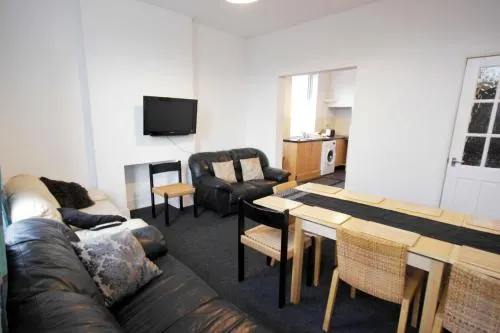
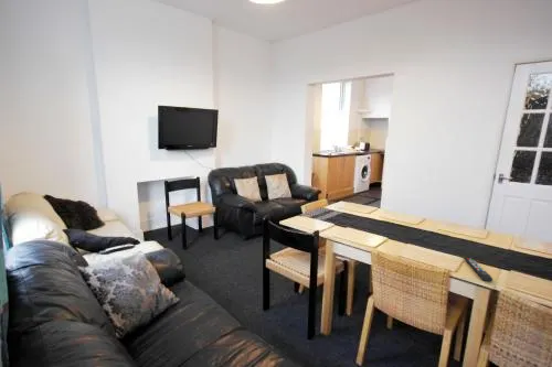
+ remote control [464,257,493,282]
